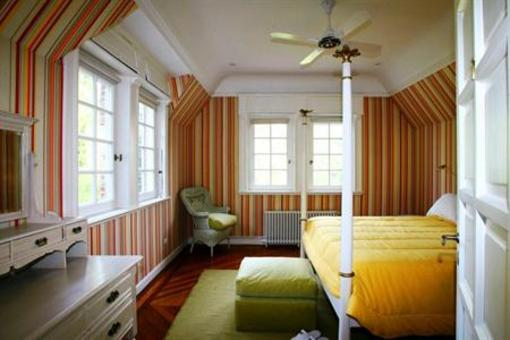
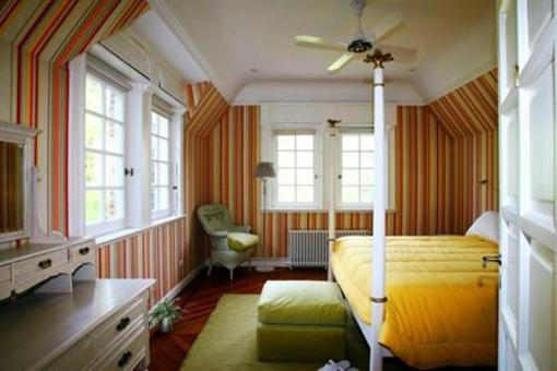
+ potted plant [147,296,192,333]
+ floor lamp [251,160,277,273]
